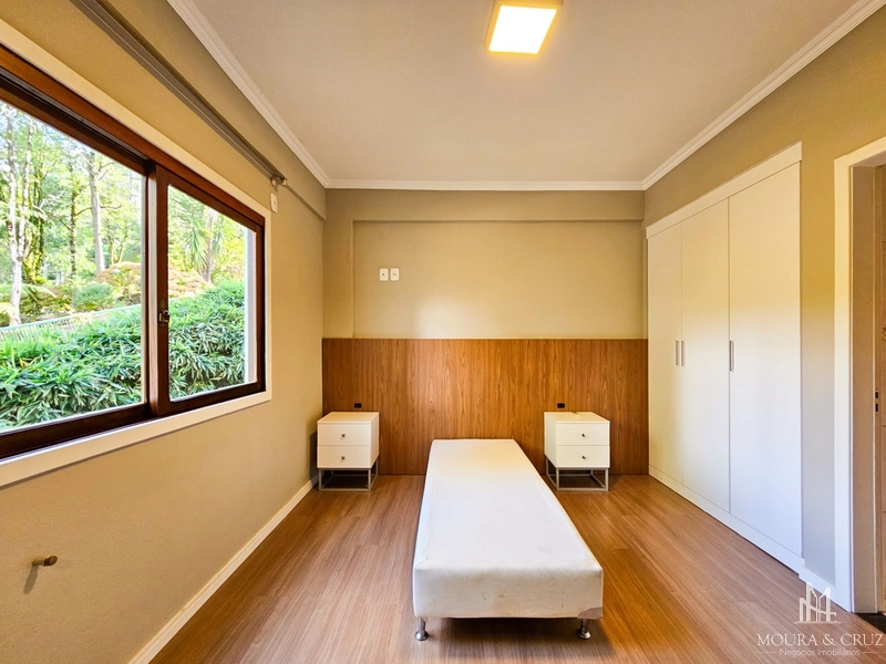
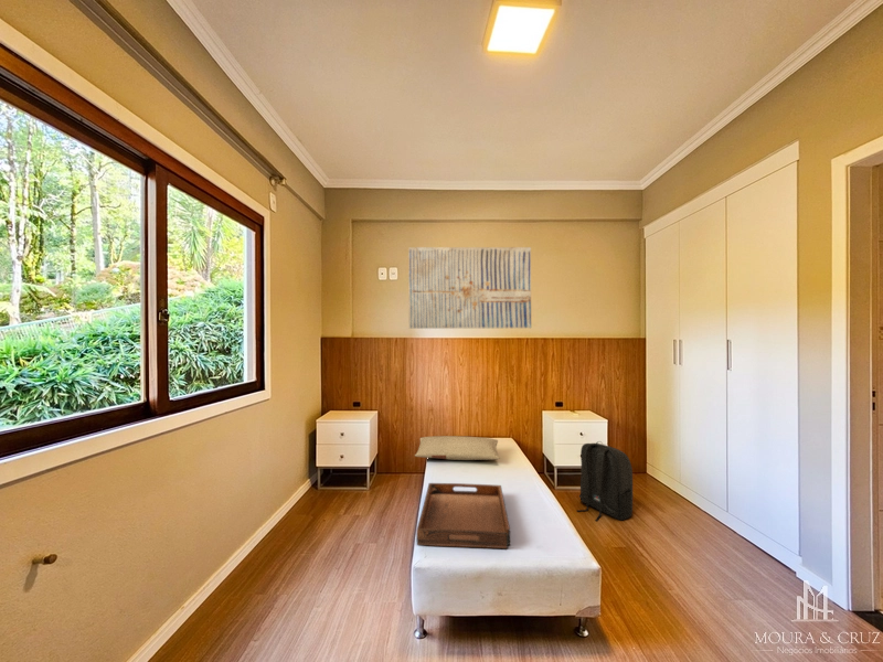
+ pillow [414,435,500,461]
+ serving tray [415,482,511,549]
+ backpack [575,440,634,522]
+ wall art [407,246,532,330]
